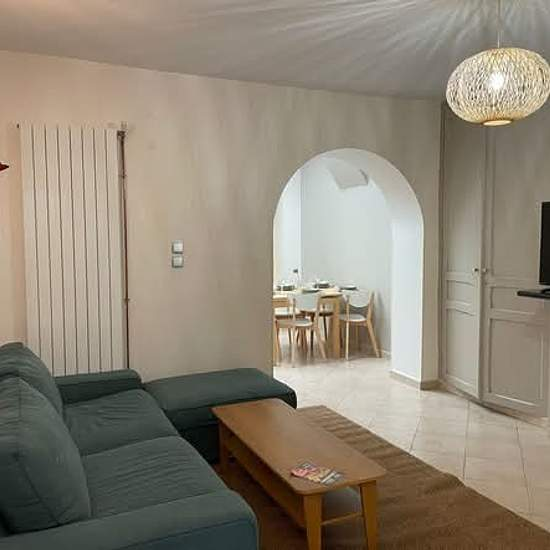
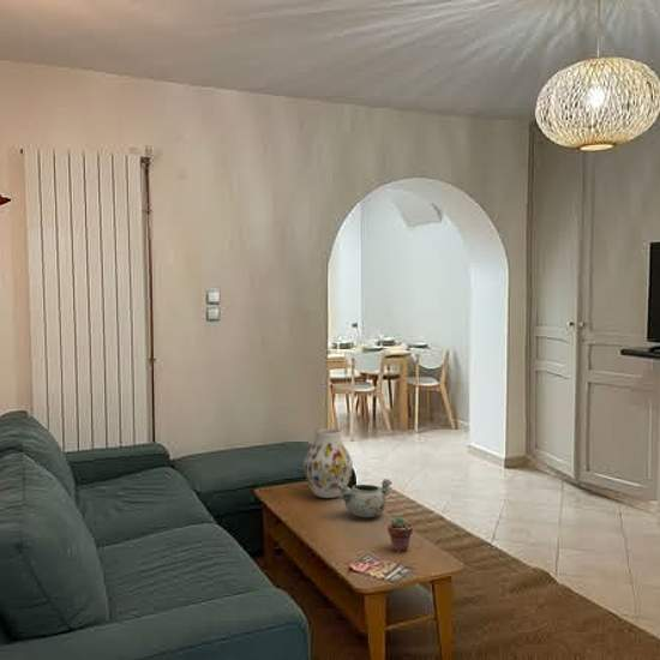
+ decorative bowl [336,478,394,518]
+ vase [302,427,354,499]
+ potted succulent [386,515,414,553]
